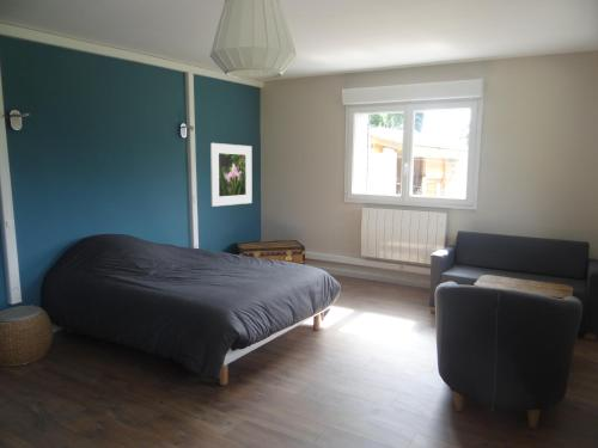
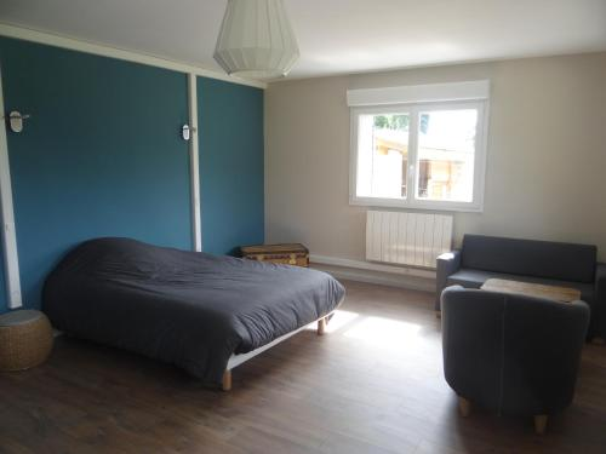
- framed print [209,142,254,208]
